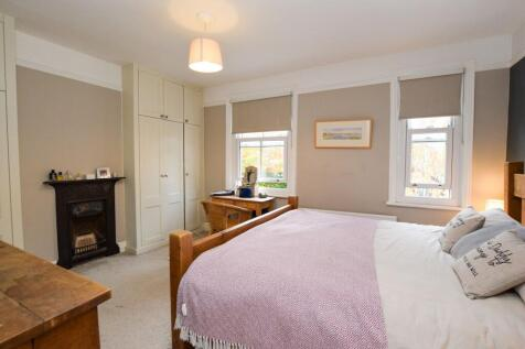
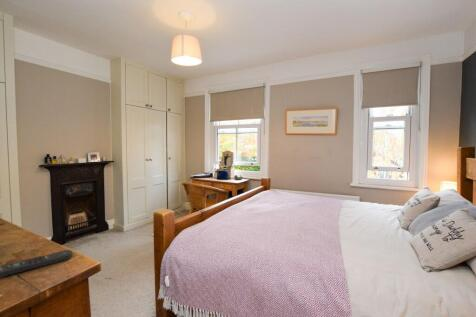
+ remote control [0,249,74,278]
